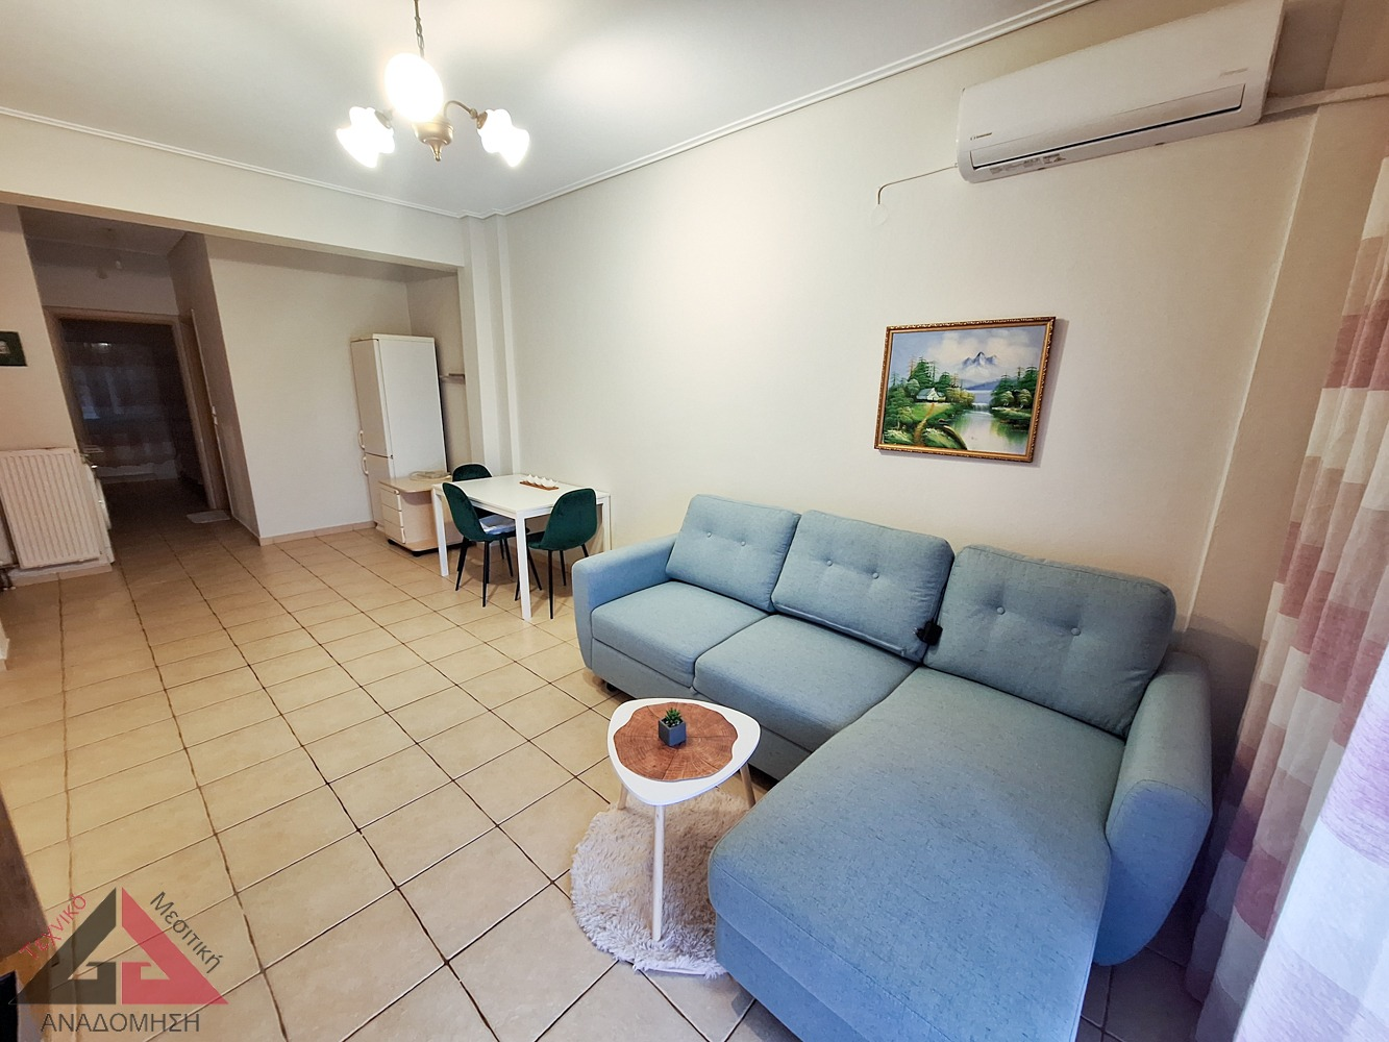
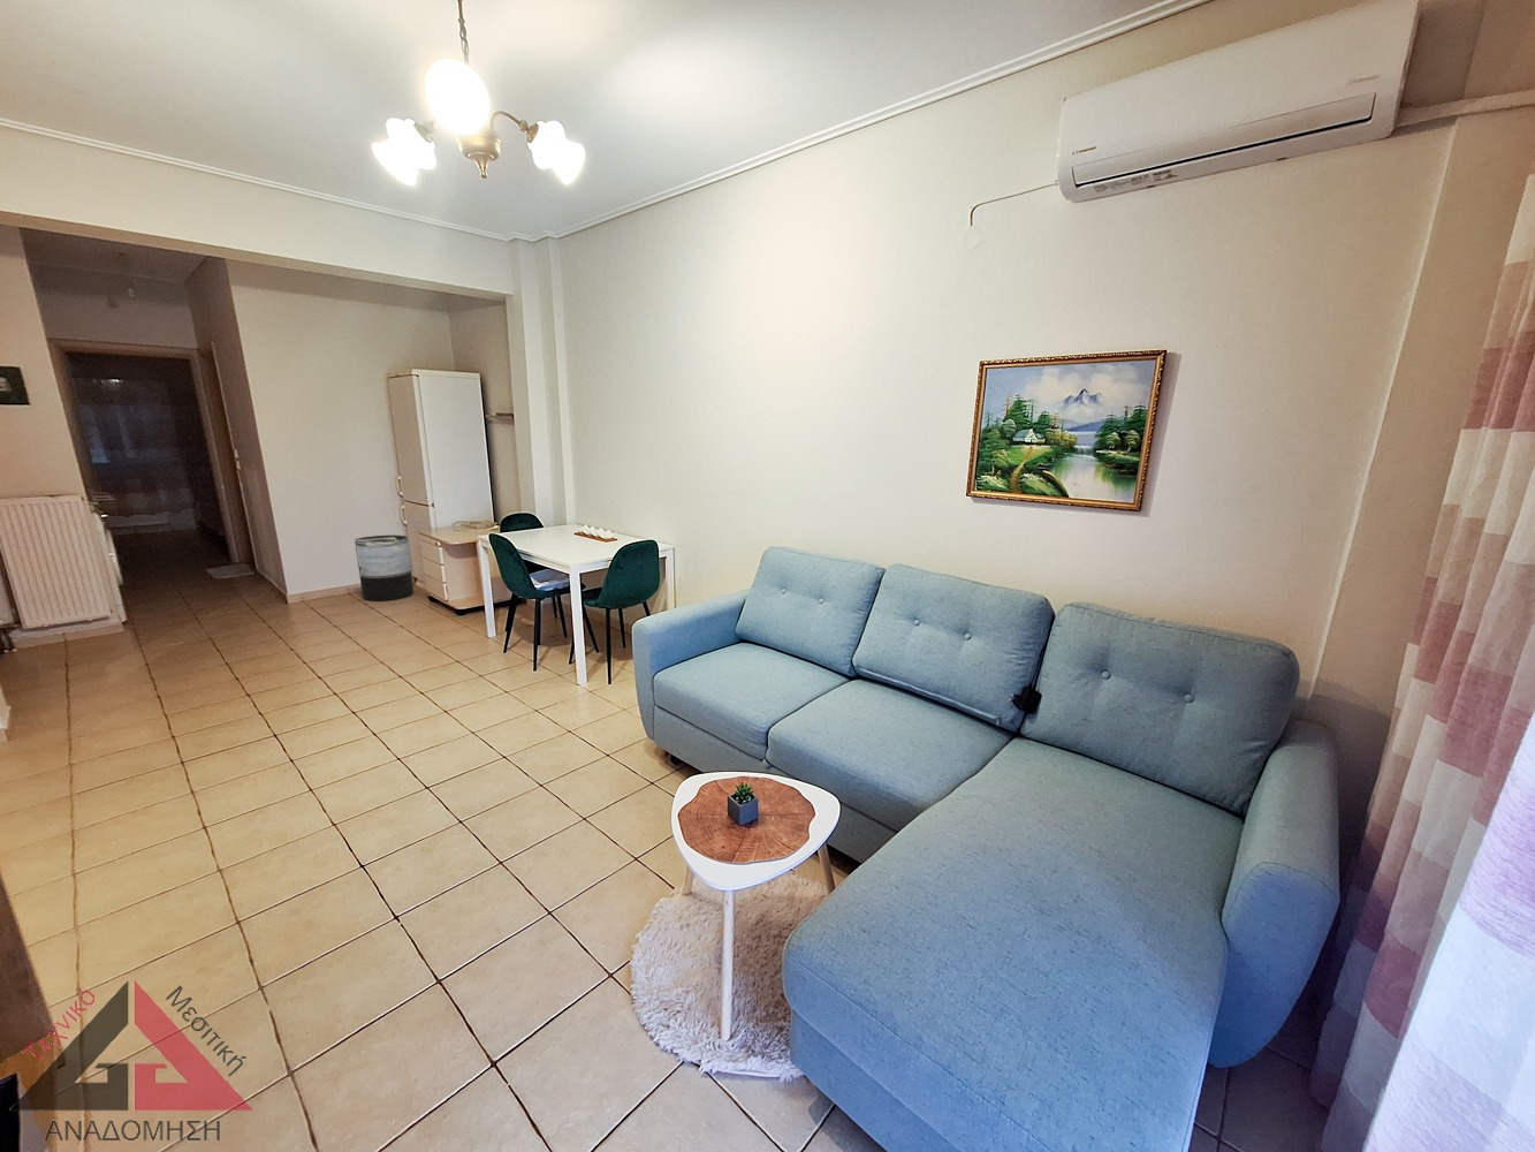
+ trash can [353,535,415,603]
